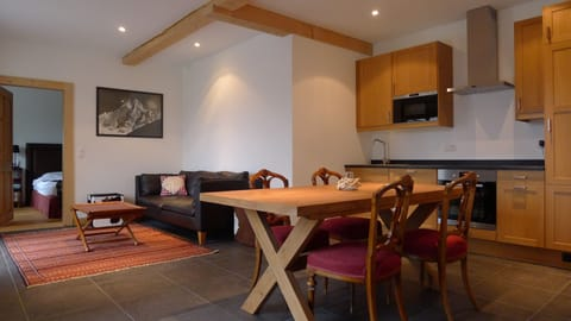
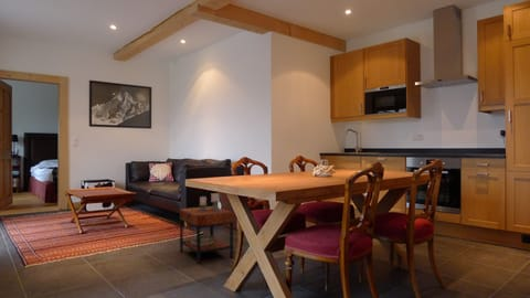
+ side table [179,192,234,264]
